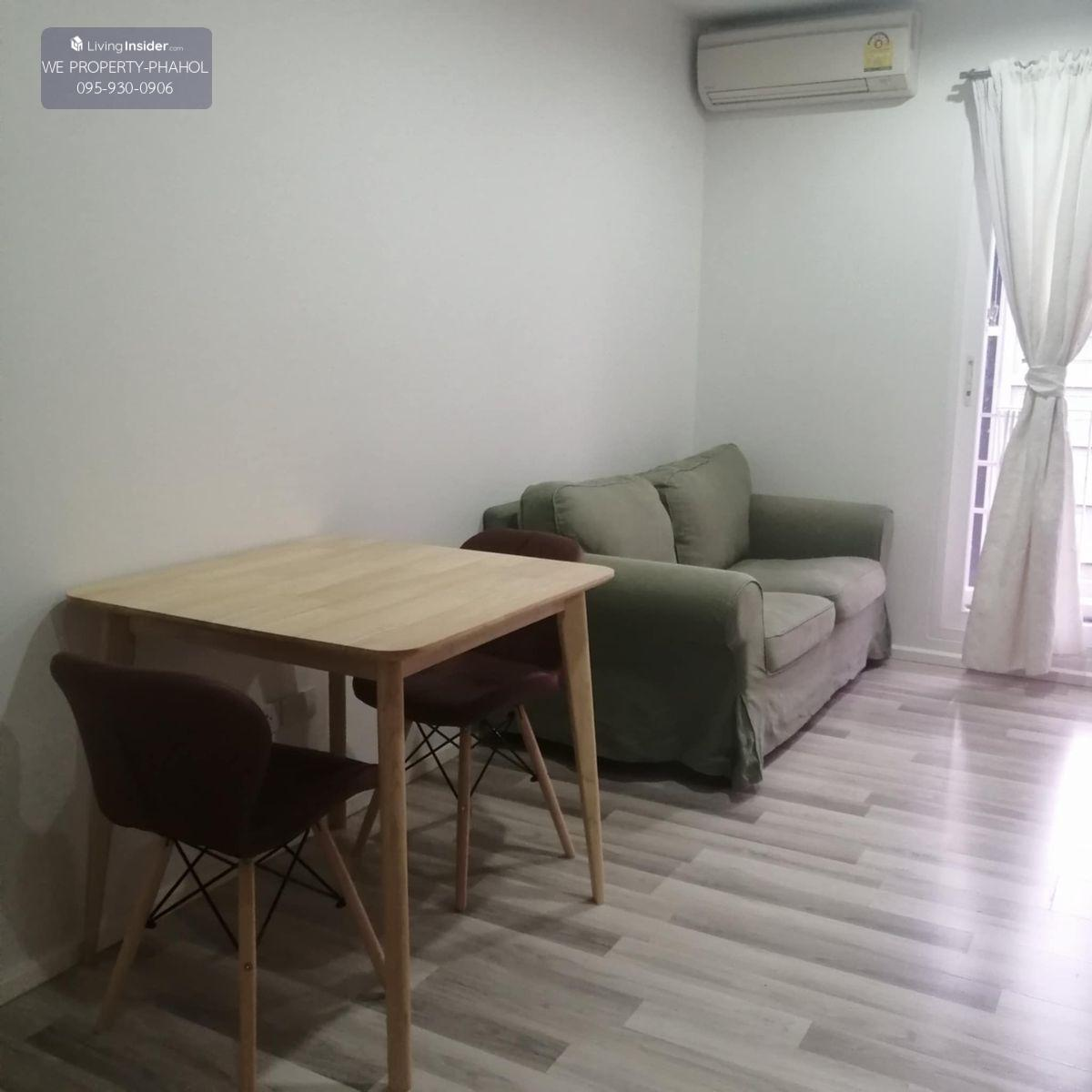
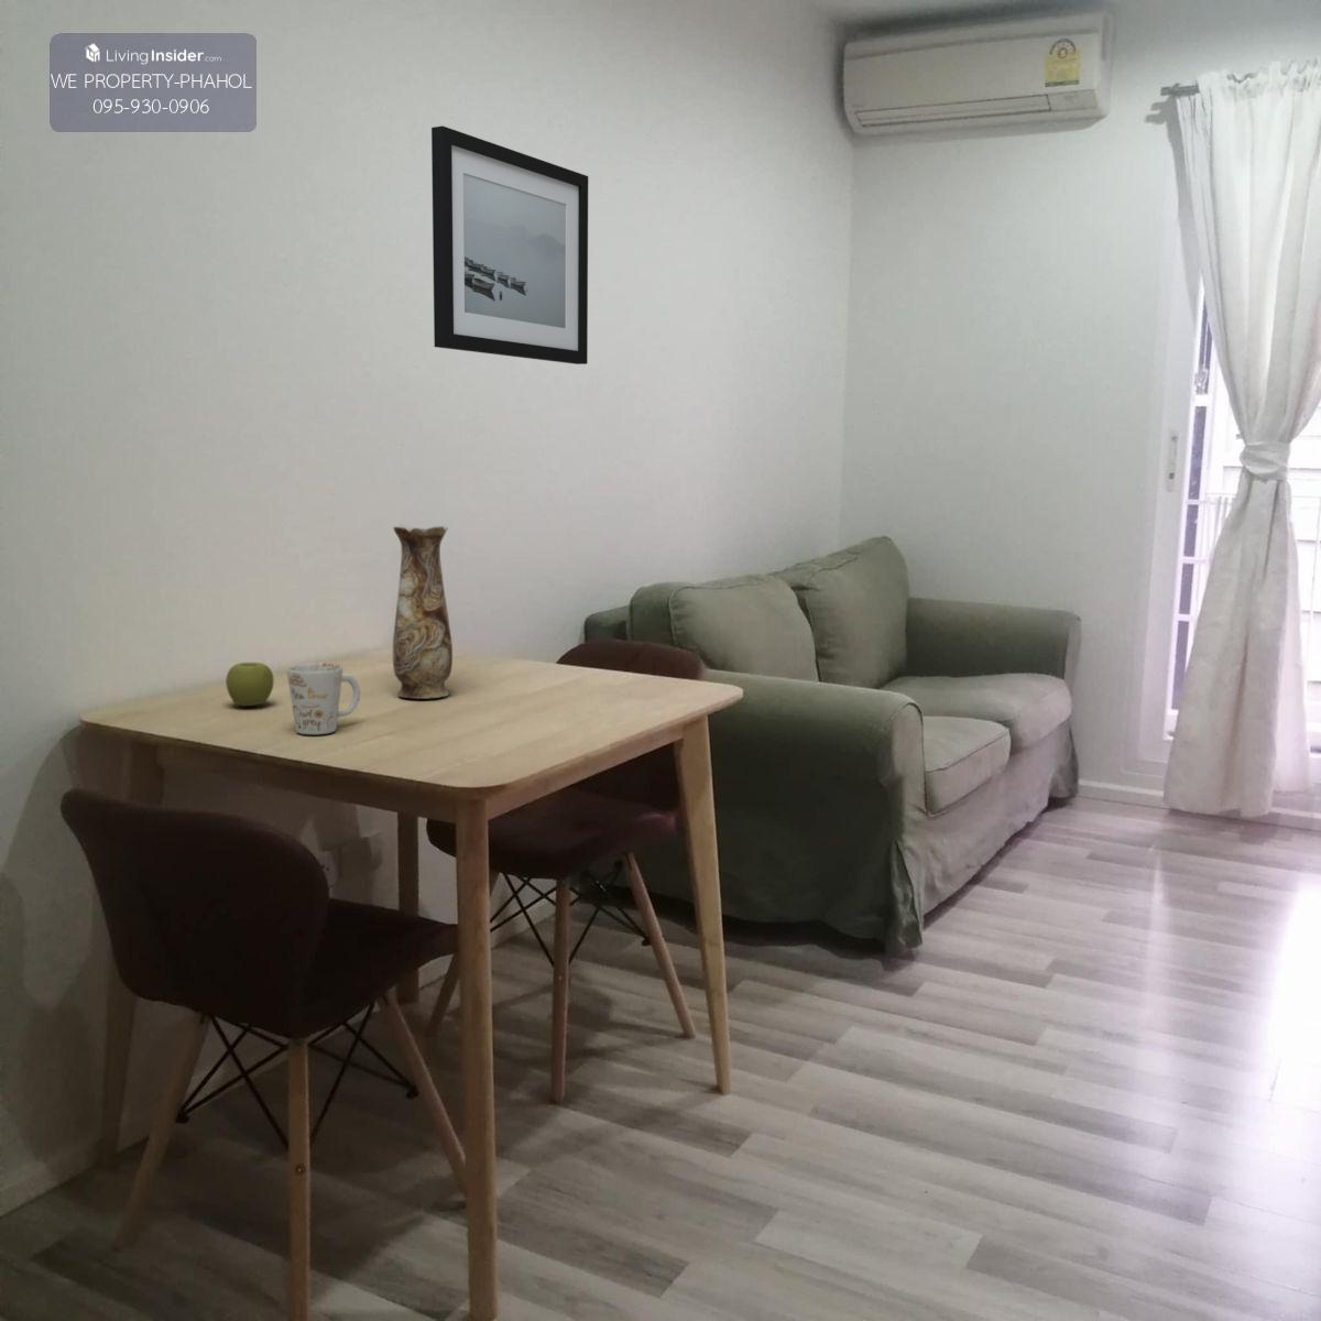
+ vase [392,524,454,699]
+ apple [225,662,275,706]
+ mug [285,663,360,736]
+ wall art [431,125,589,365]
